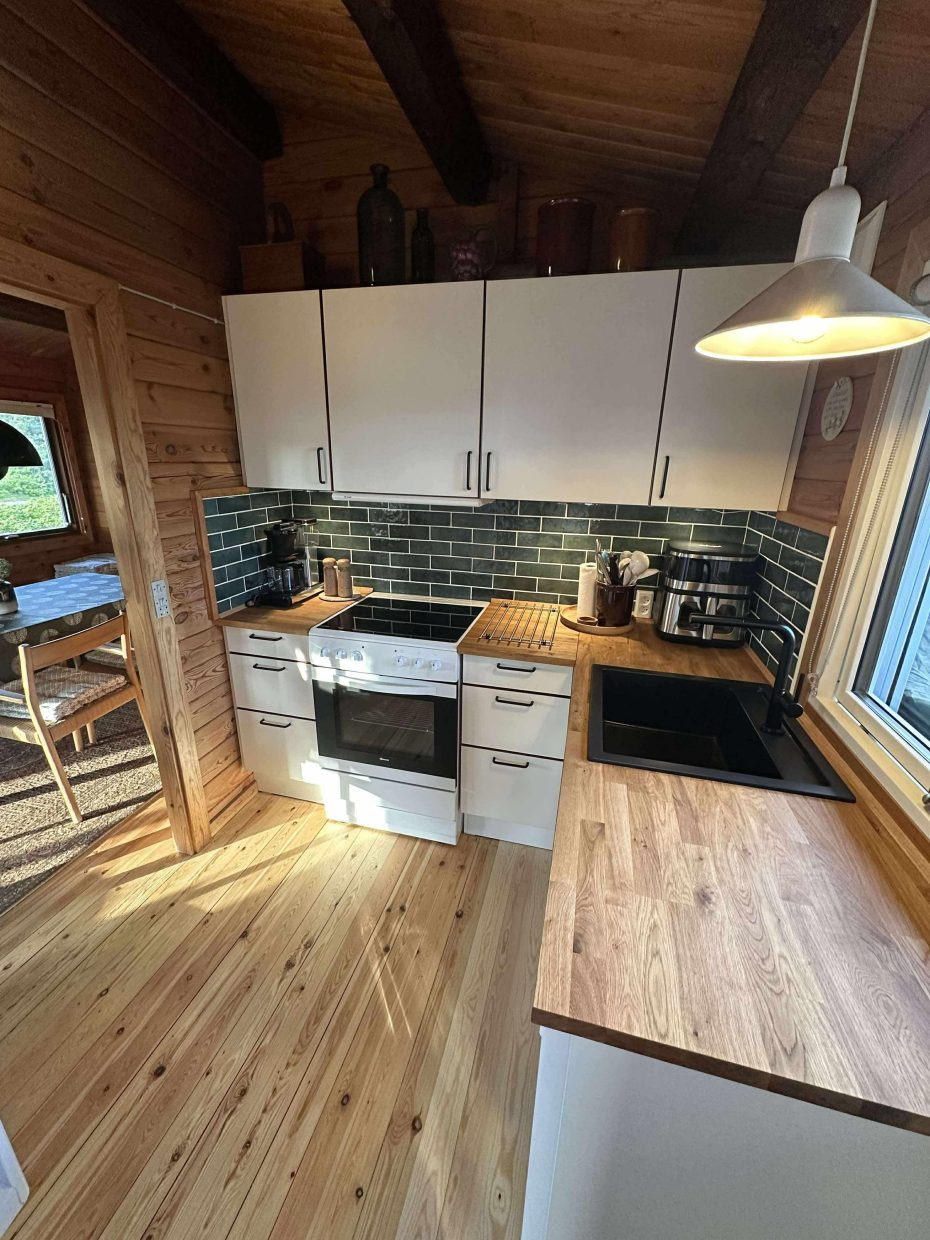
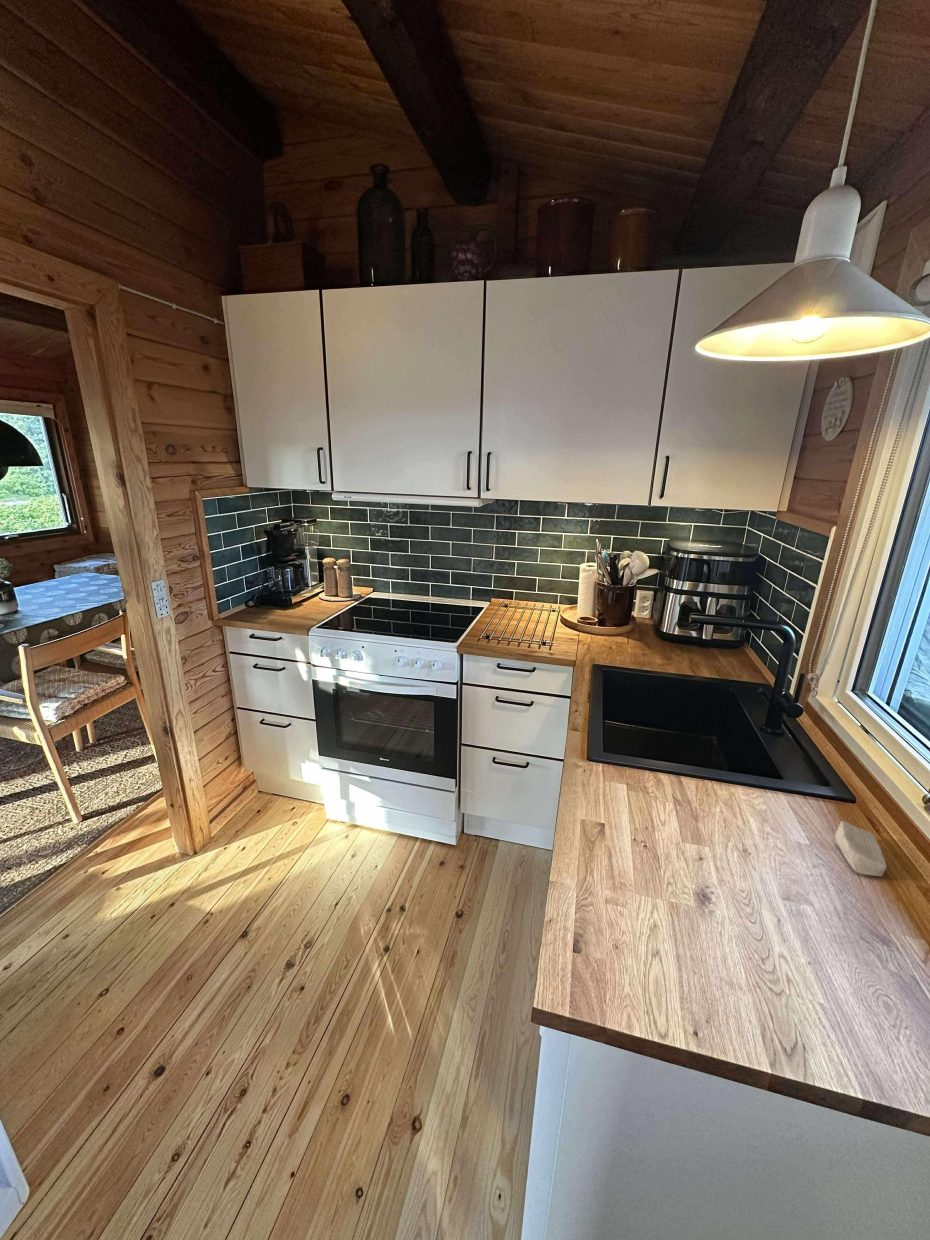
+ soap bar [834,820,887,877]
